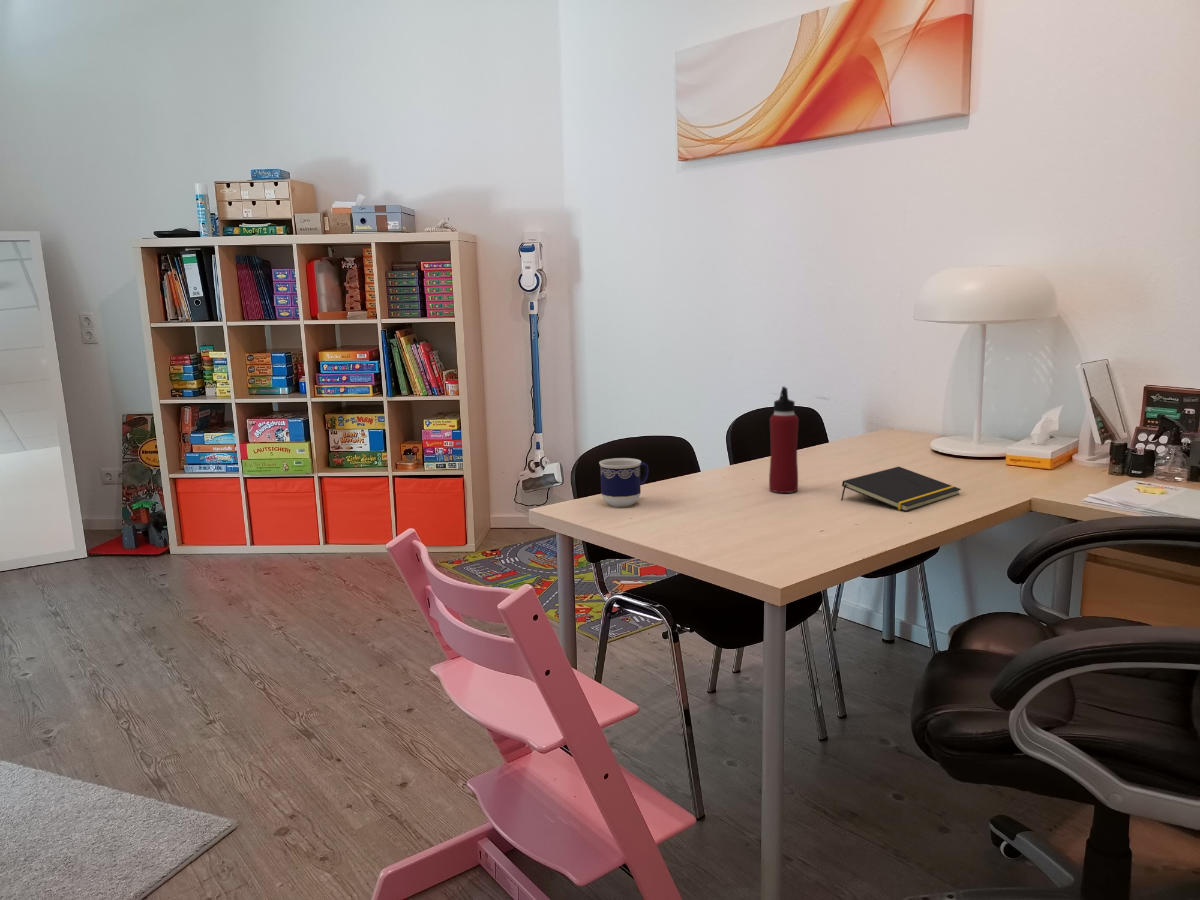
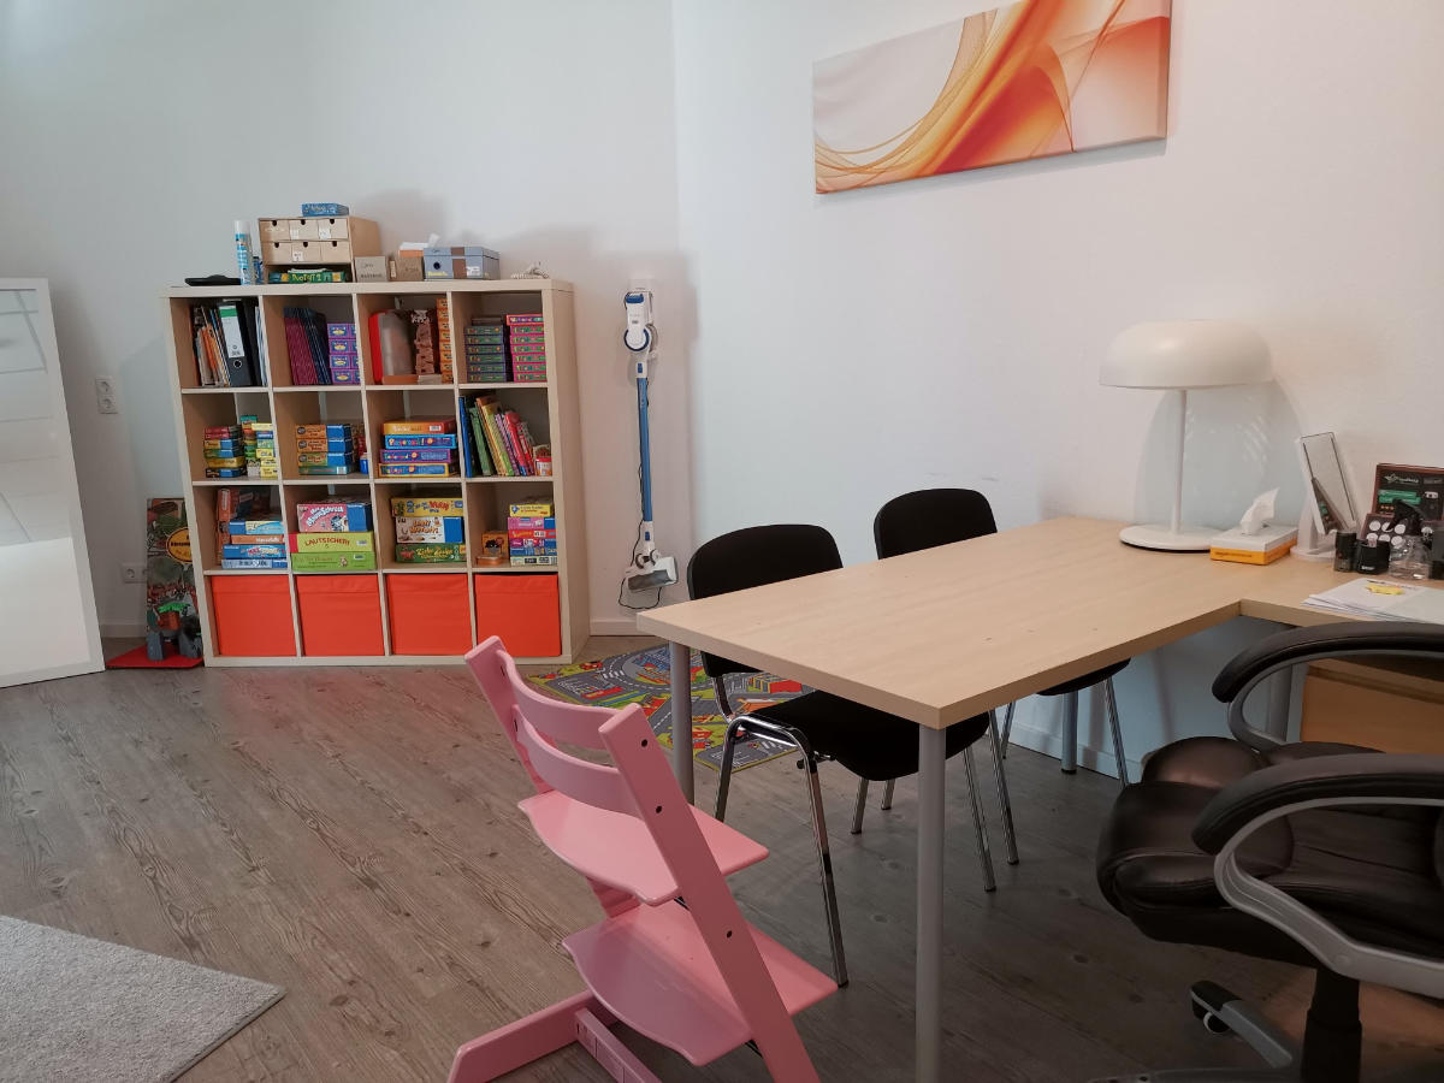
- cup [598,457,649,508]
- notepad [840,466,962,513]
- water bottle [768,386,800,494]
